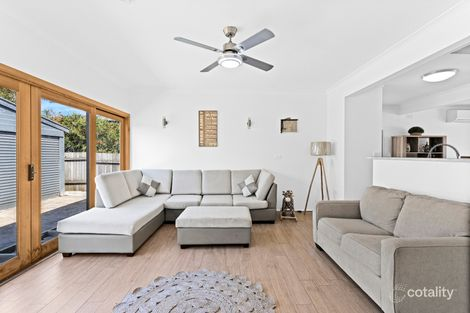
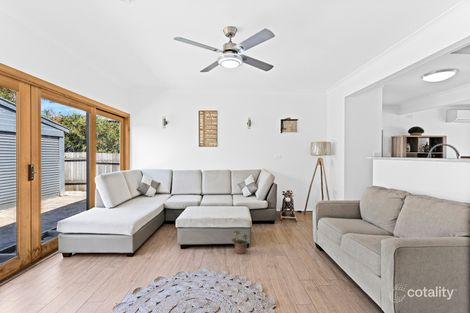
+ potted plant [230,228,251,255]
